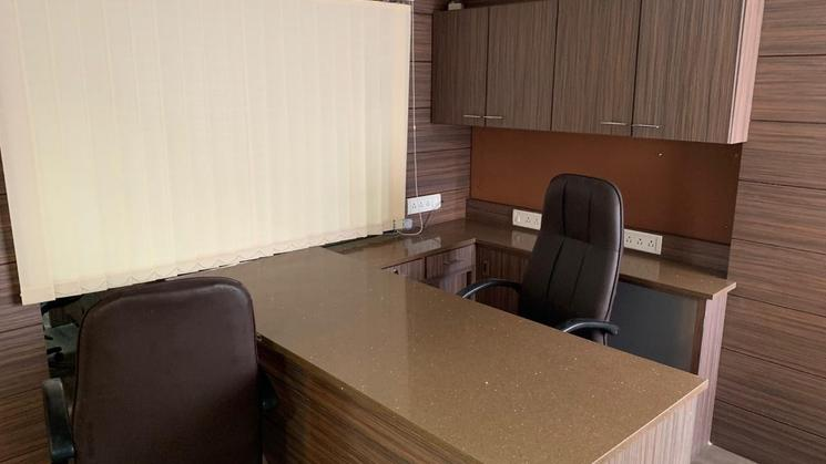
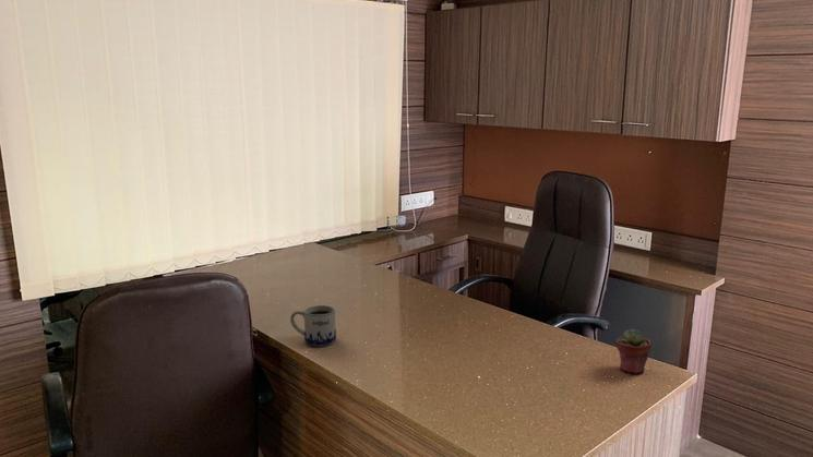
+ potted succulent [615,328,651,375]
+ mug [289,304,337,347]
